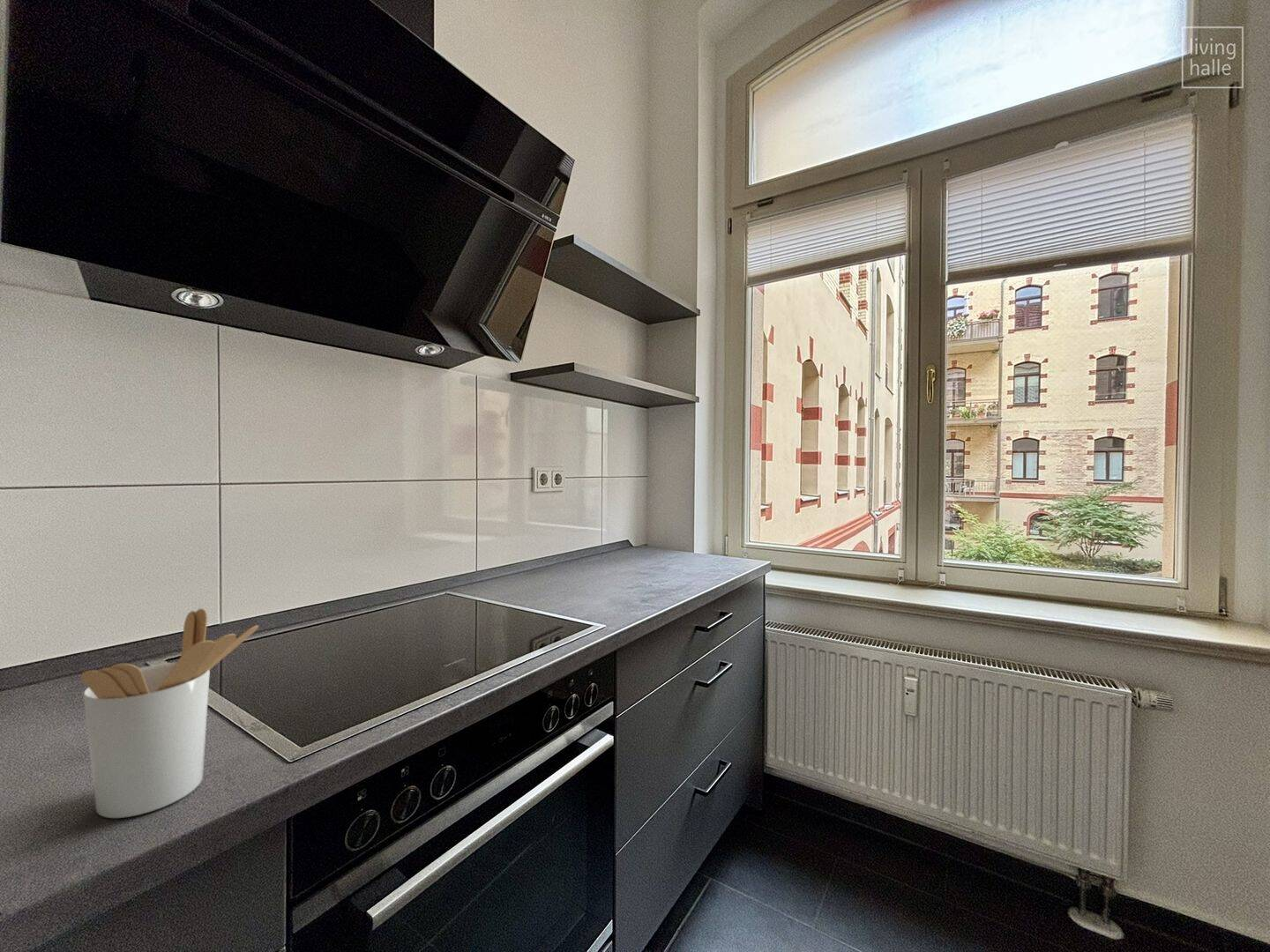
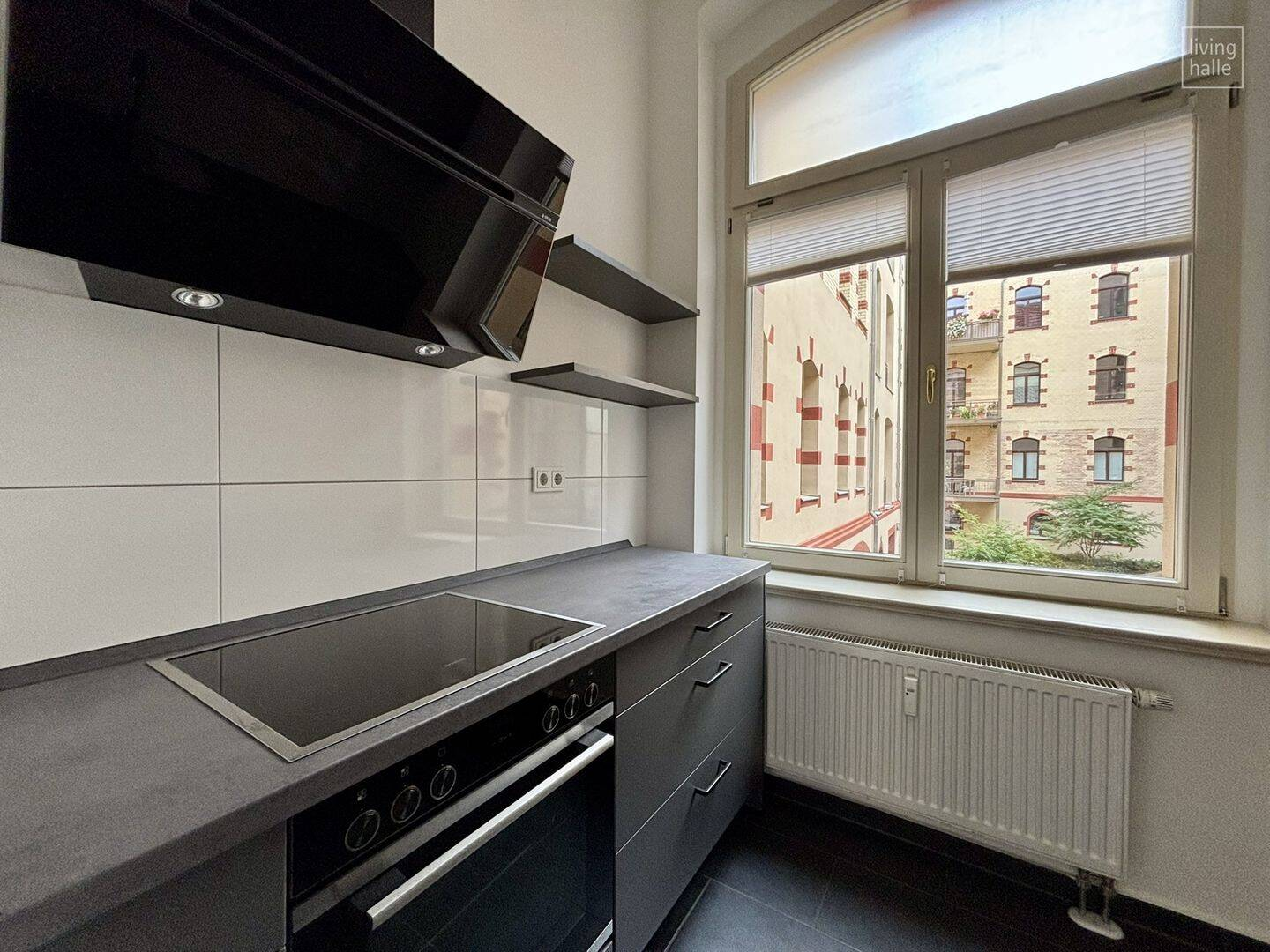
- utensil holder [80,607,259,819]
